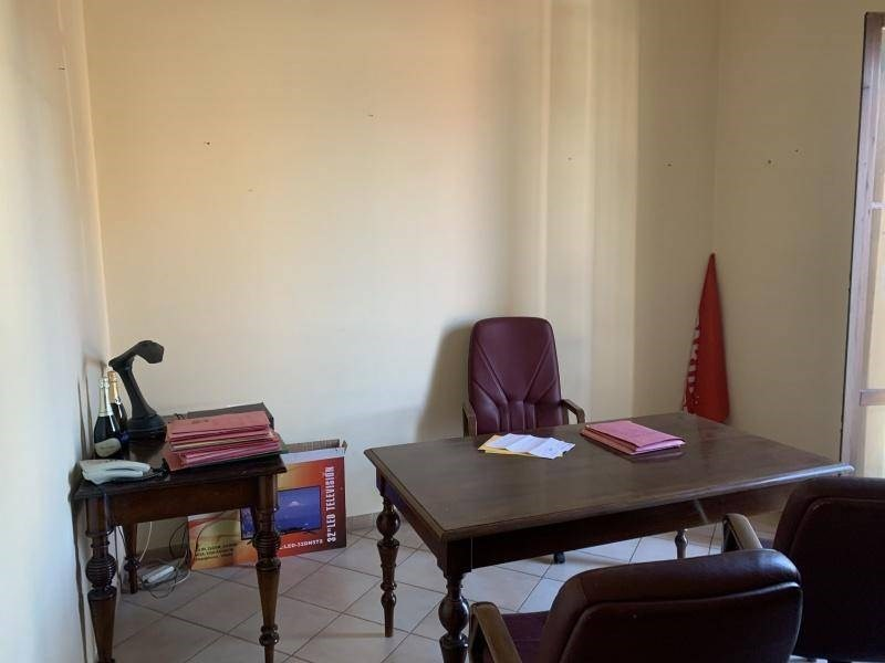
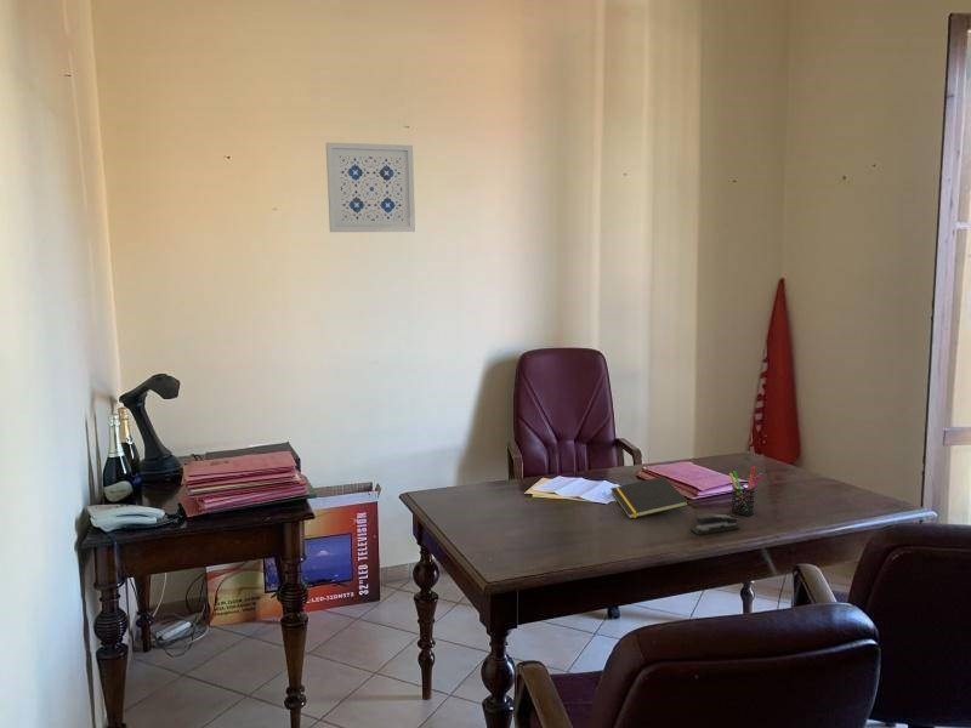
+ wall art [325,141,416,233]
+ stapler [688,512,742,536]
+ notepad [609,476,689,521]
+ pen holder [728,466,763,517]
